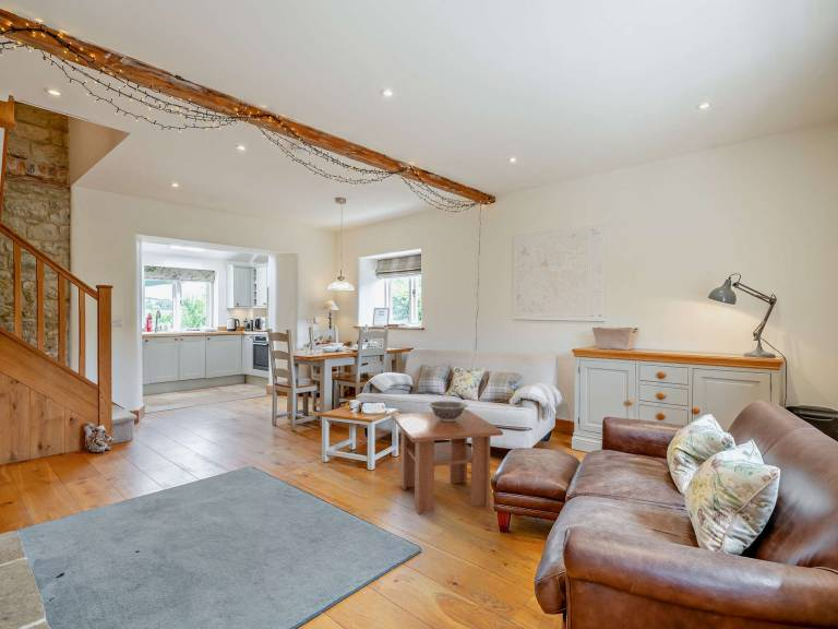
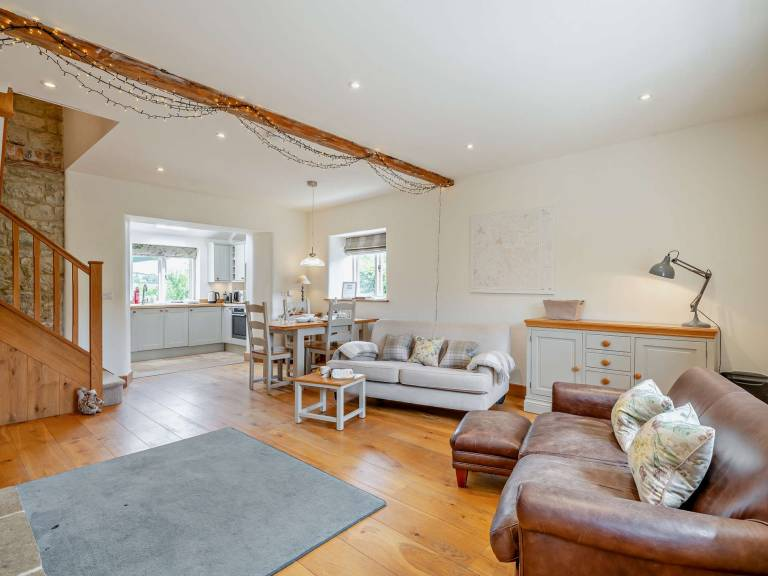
- coffee table [391,408,504,517]
- decorative bowl [427,400,469,422]
